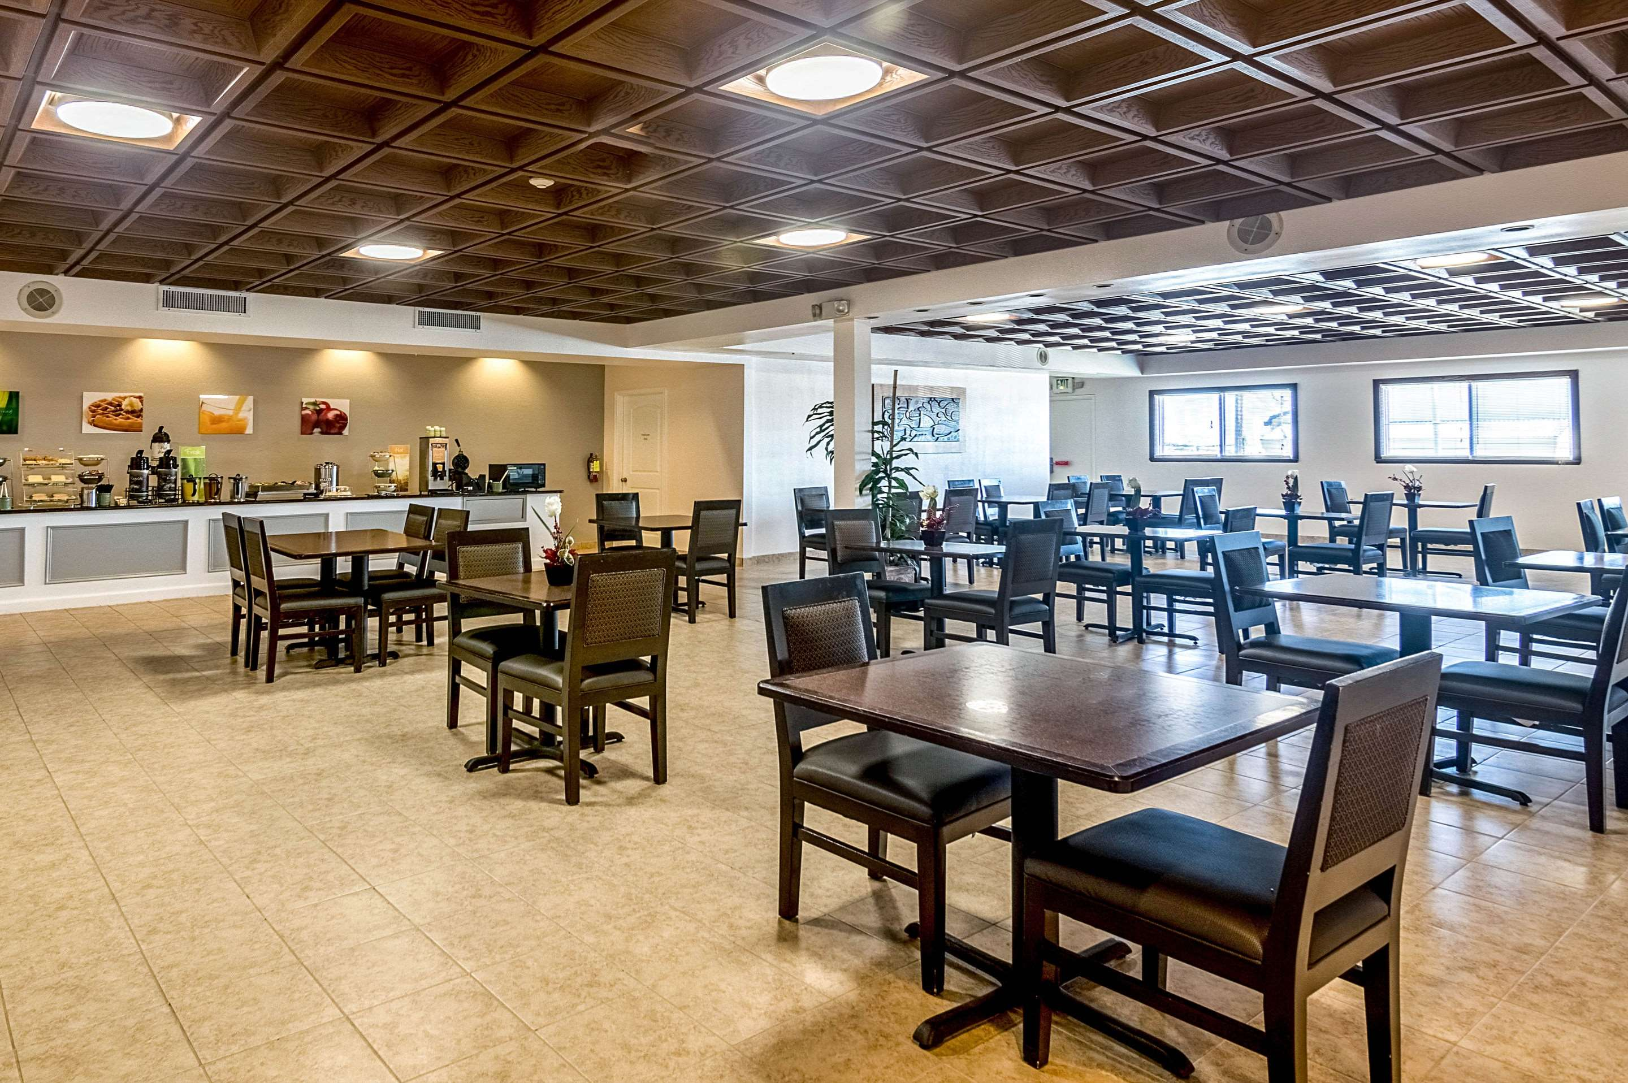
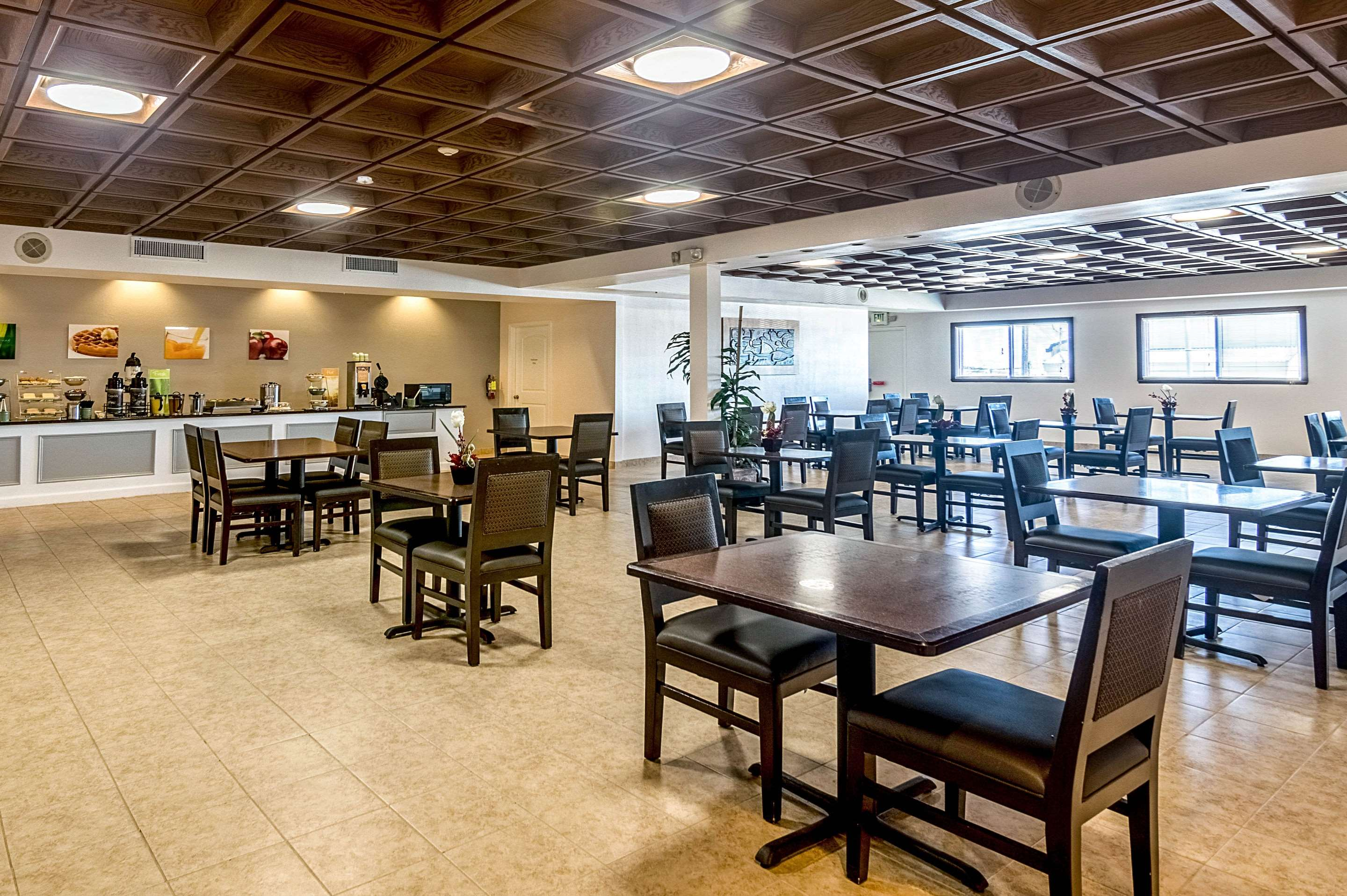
+ smoke detector [356,176,374,185]
